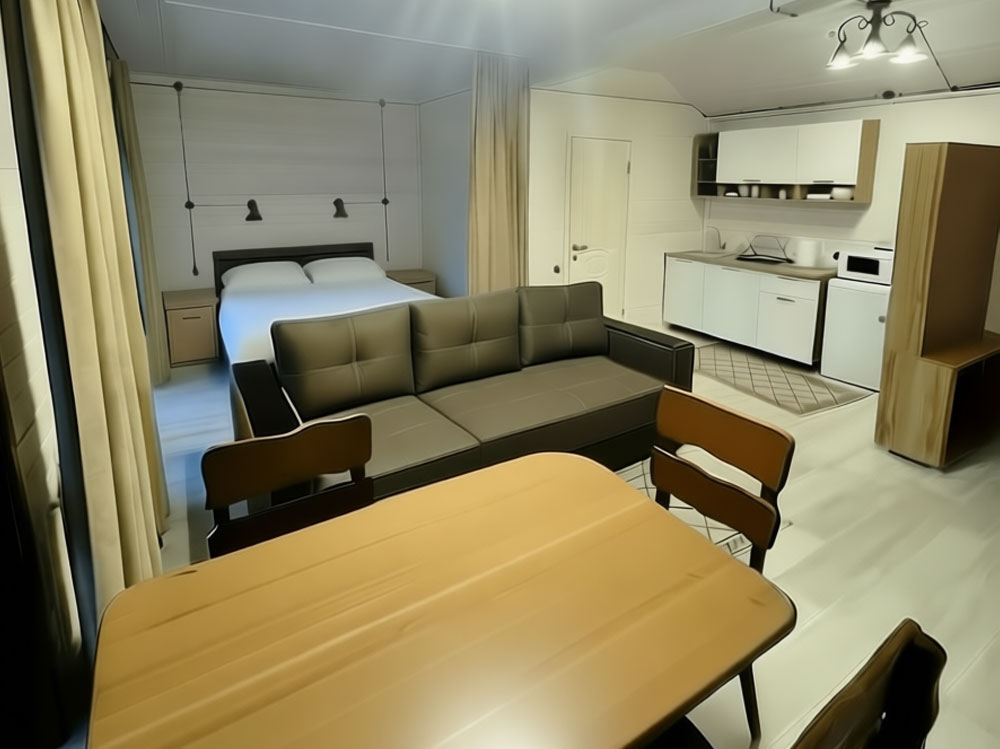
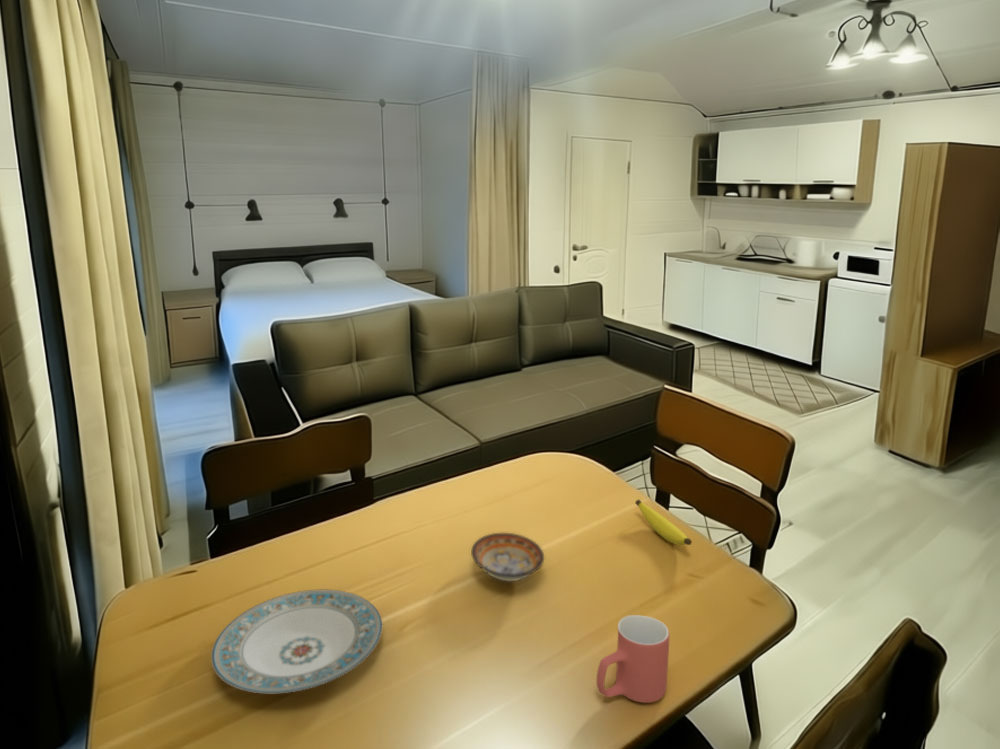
+ bowl [470,532,545,582]
+ banana [634,499,693,546]
+ mug [595,614,670,704]
+ plate [210,589,383,694]
